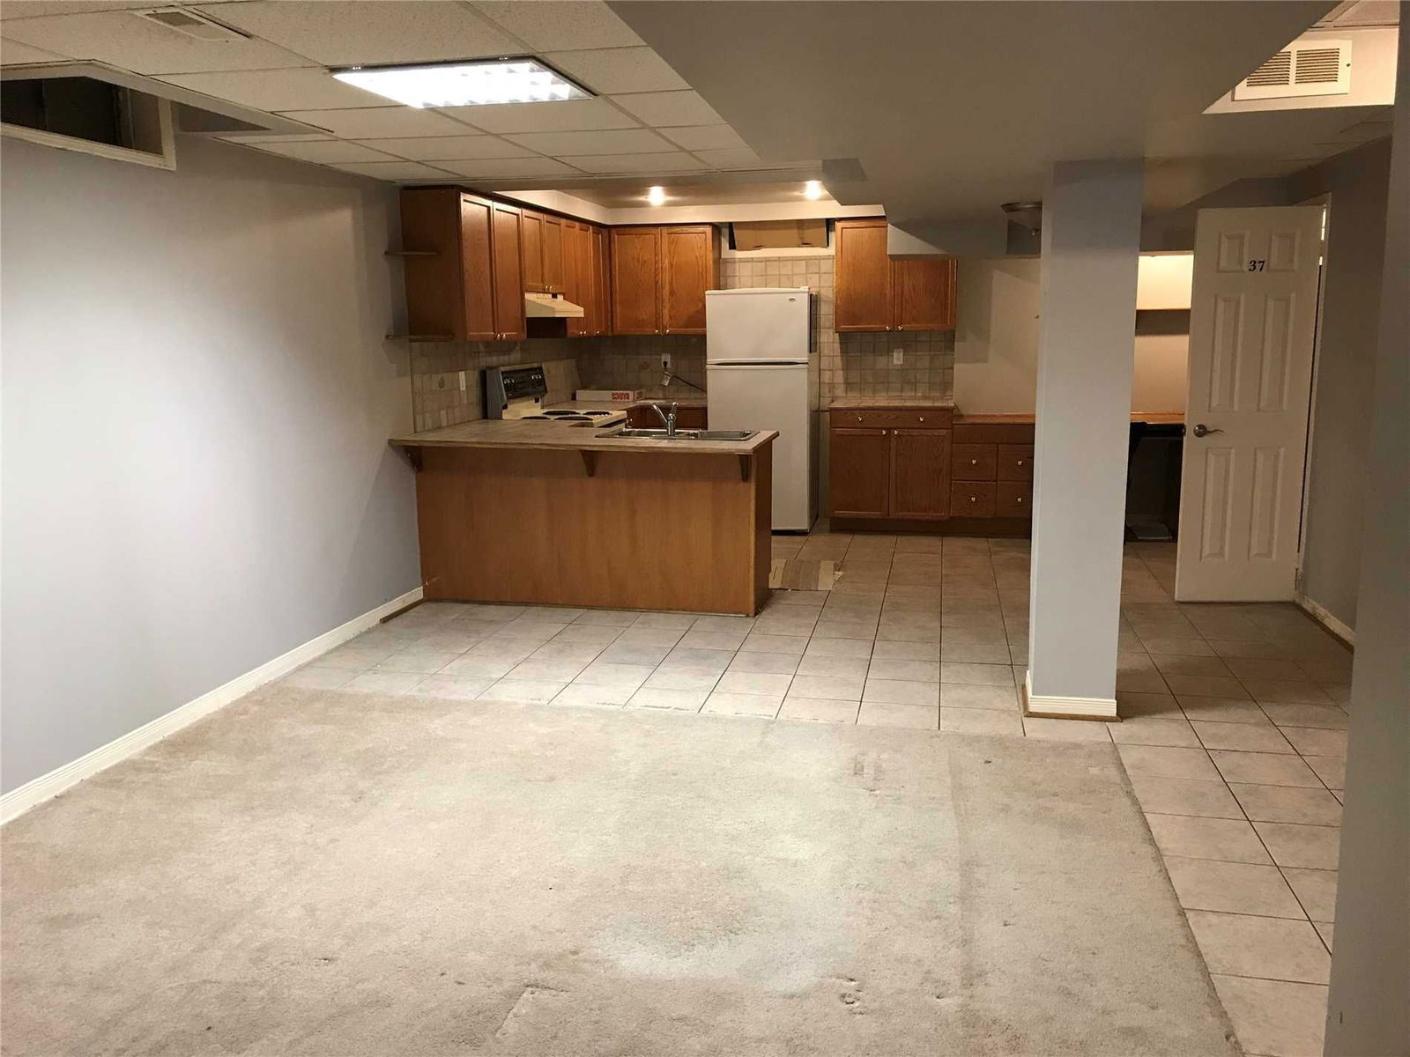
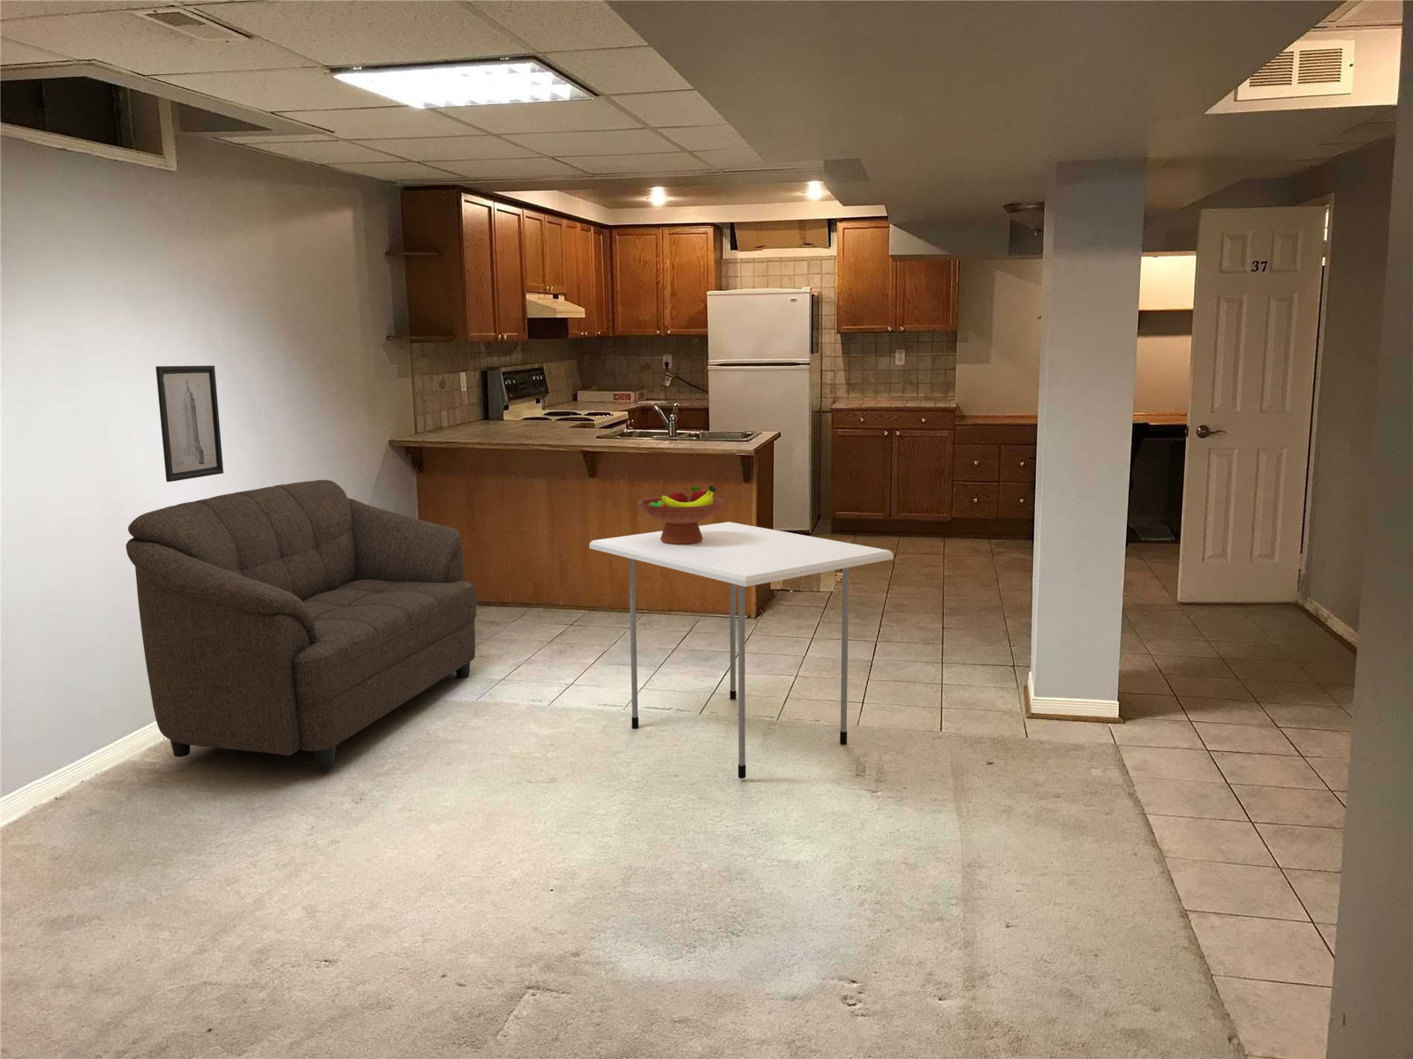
+ fruit bowl [638,485,725,544]
+ wall art [155,365,225,483]
+ dining table [589,522,895,780]
+ sofa [126,479,477,771]
